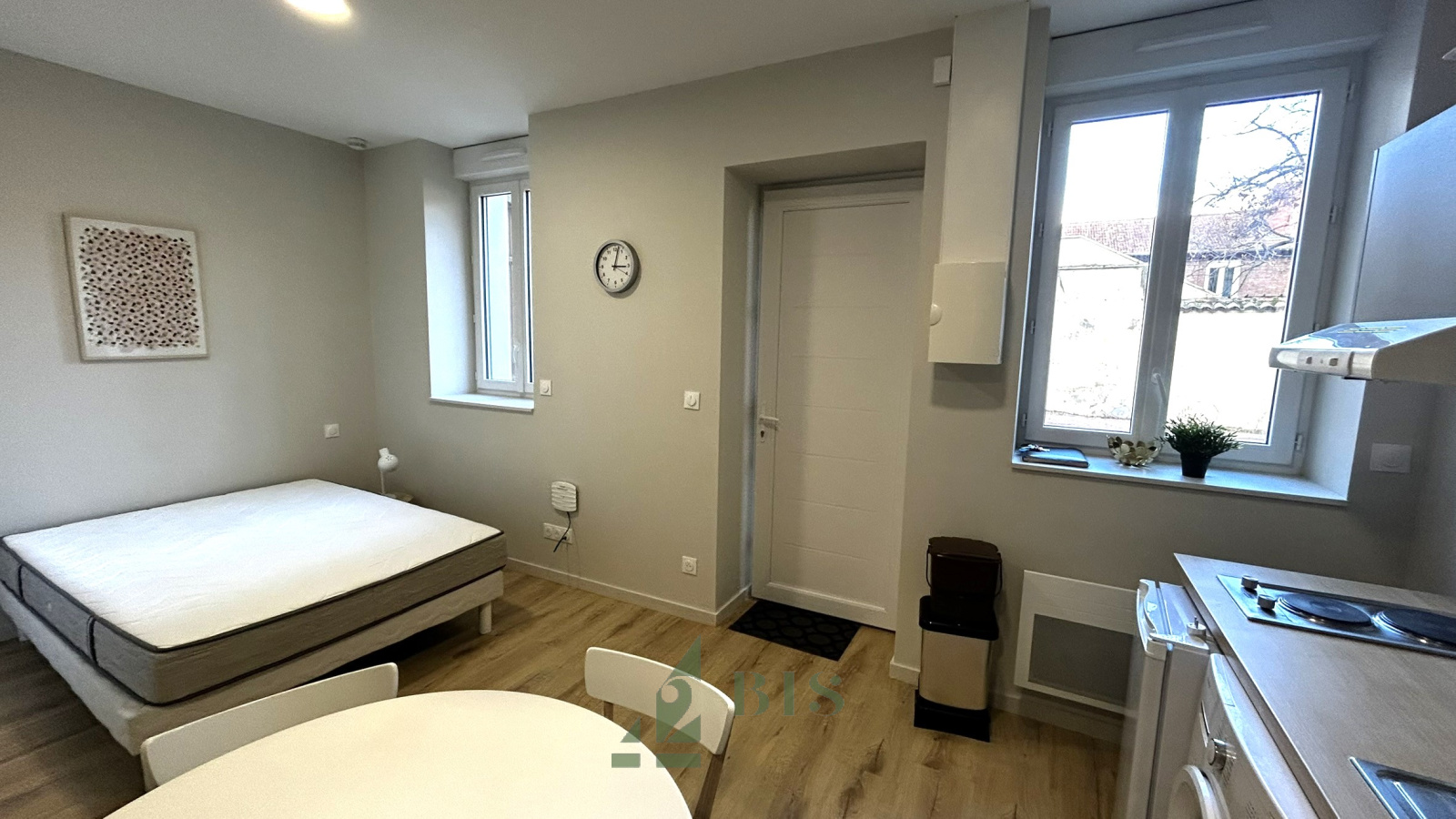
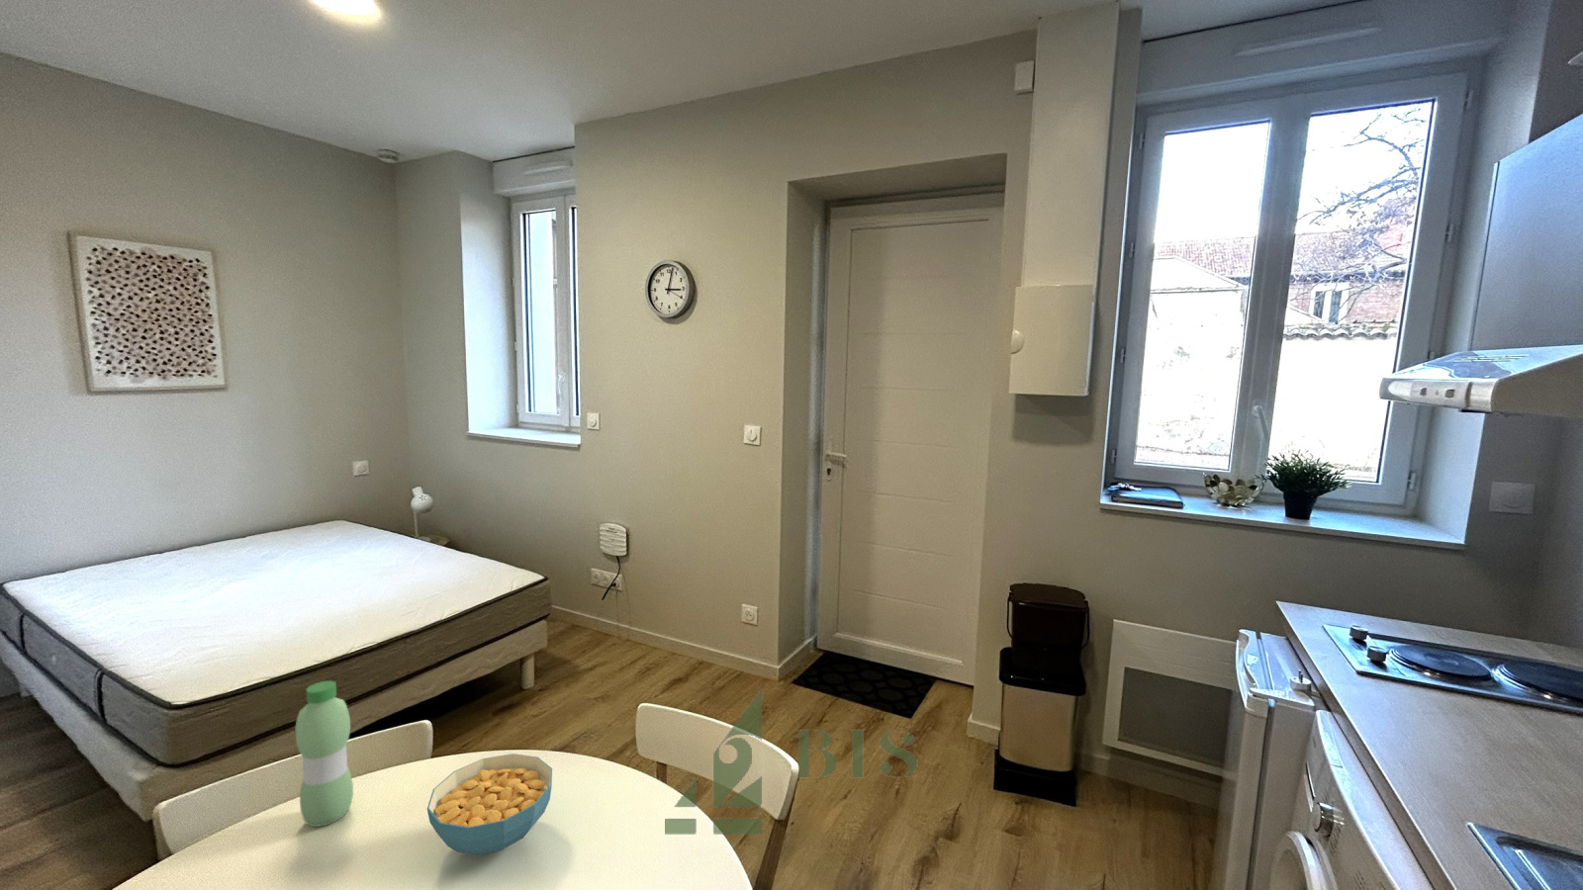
+ water bottle [295,679,354,828]
+ cereal bowl [426,753,553,856]
